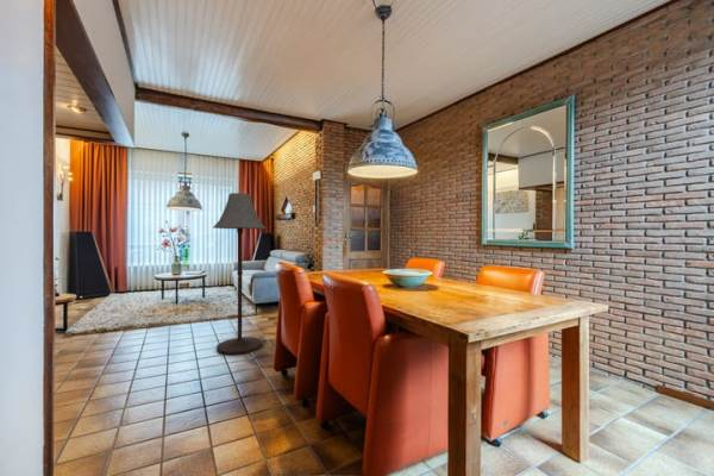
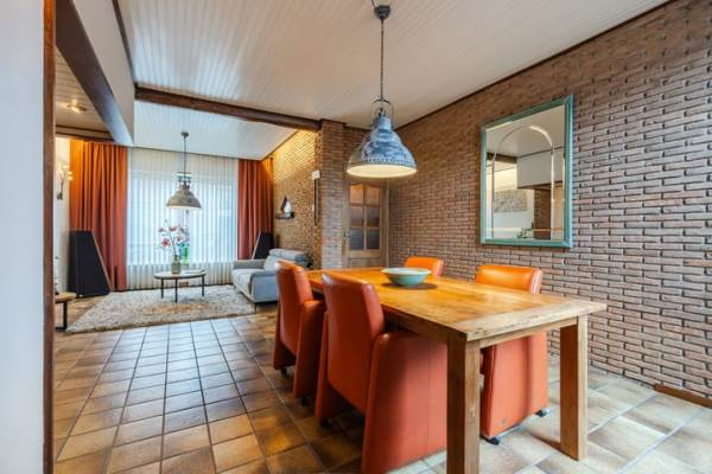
- floor lamp [212,192,267,356]
